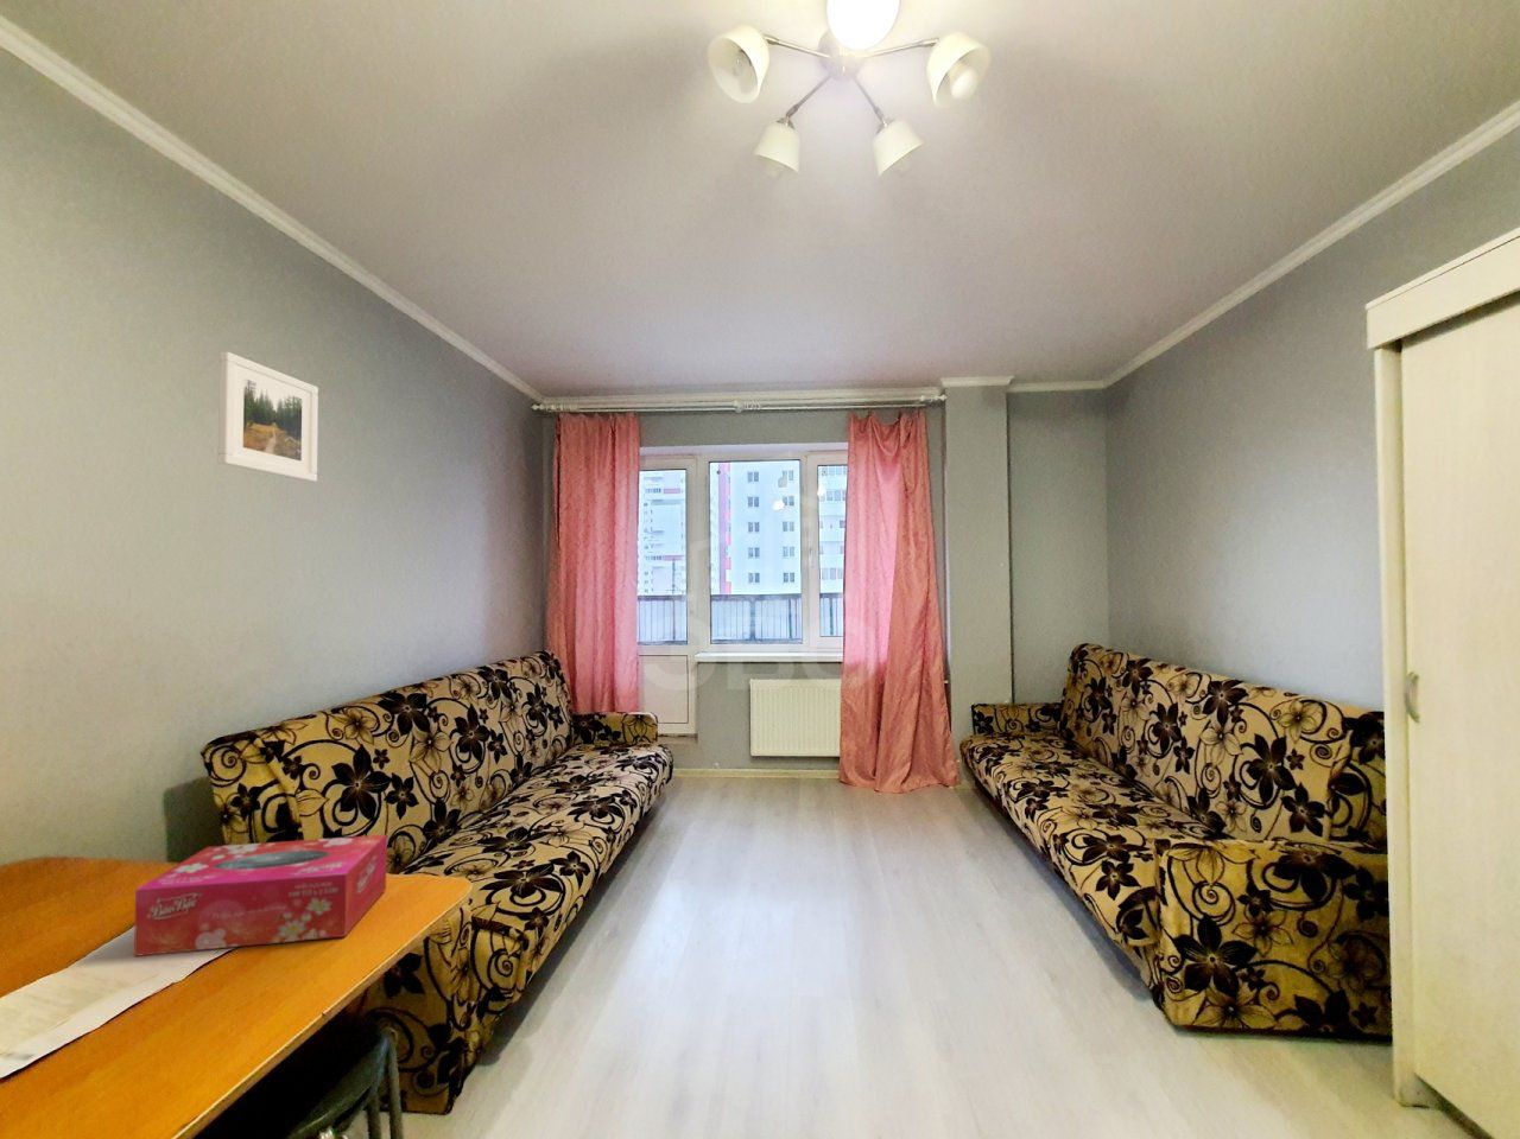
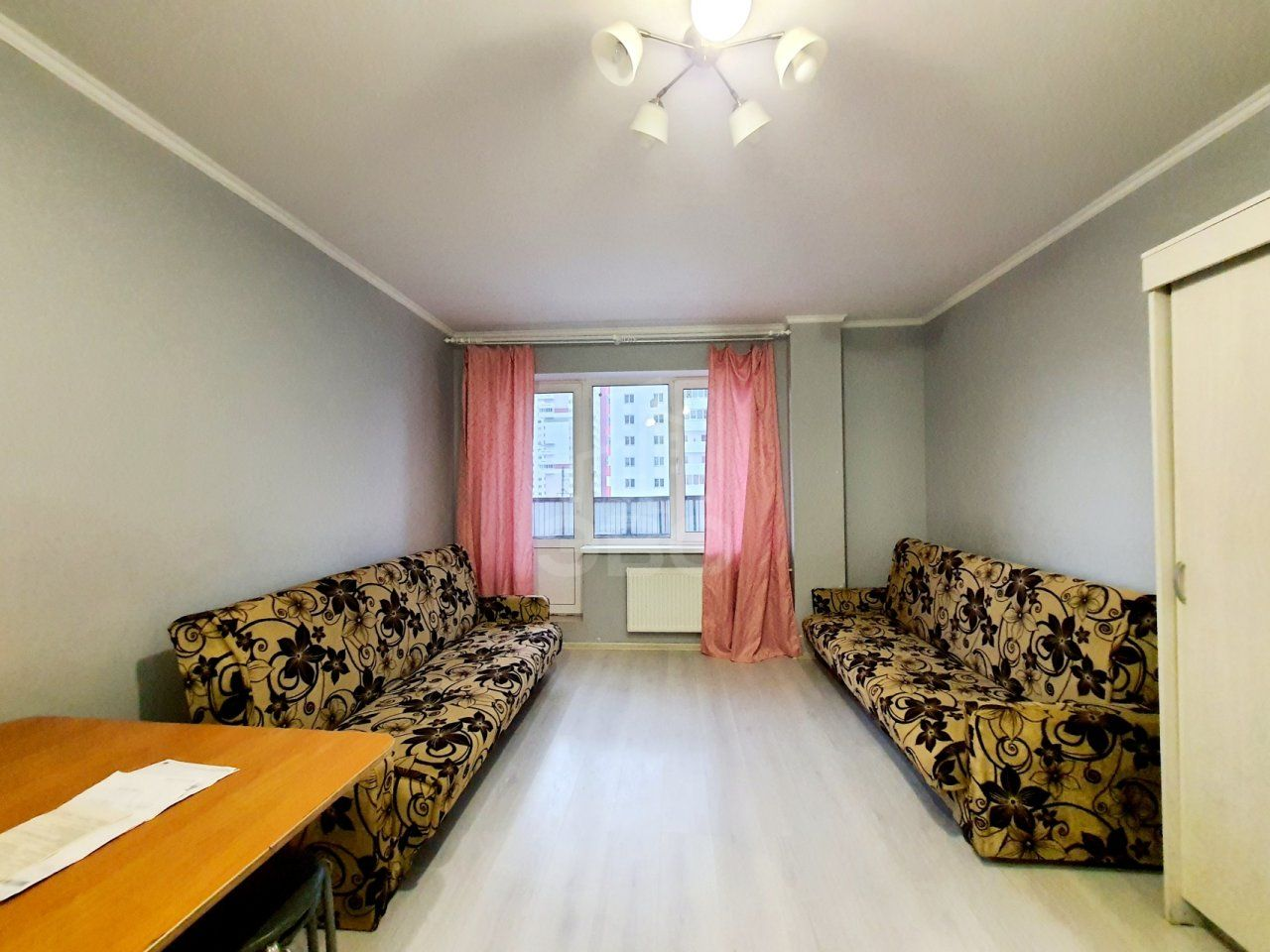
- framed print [218,352,320,483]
- tissue box [133,834,388,957]
